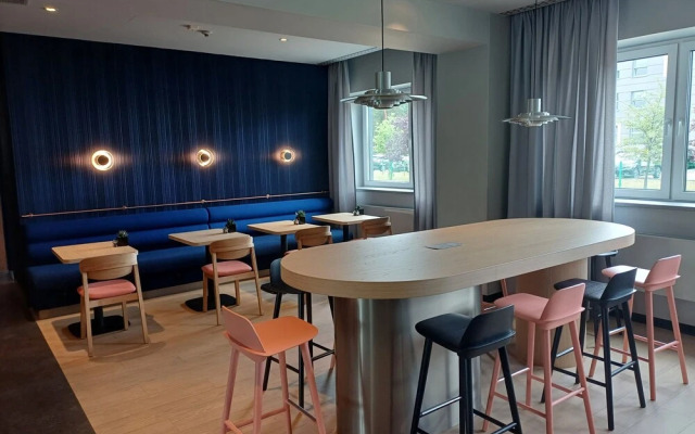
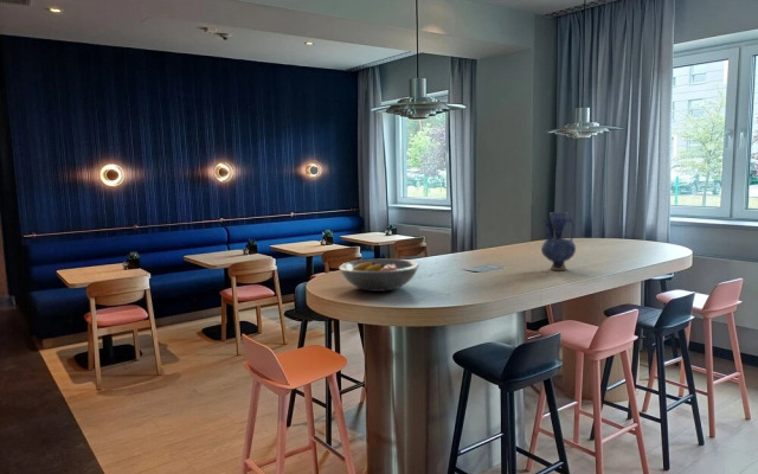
+ fruit bowl [338,258,420,293]
+ vase [540,211,577,271]
